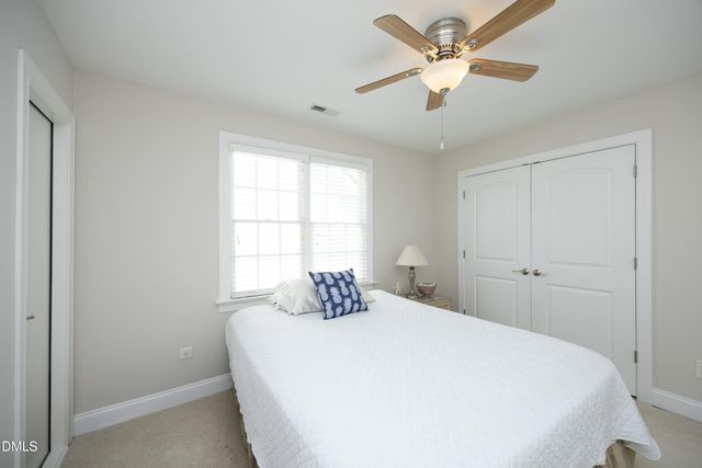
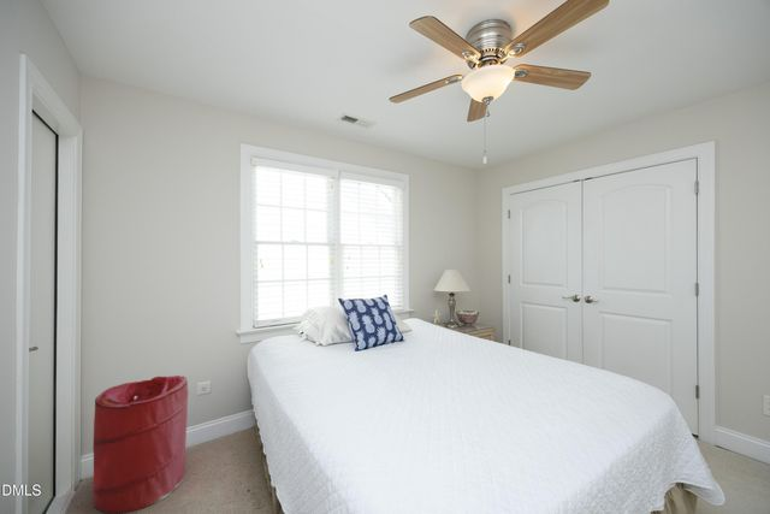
+ laundry hamper [91,374,189,514]
